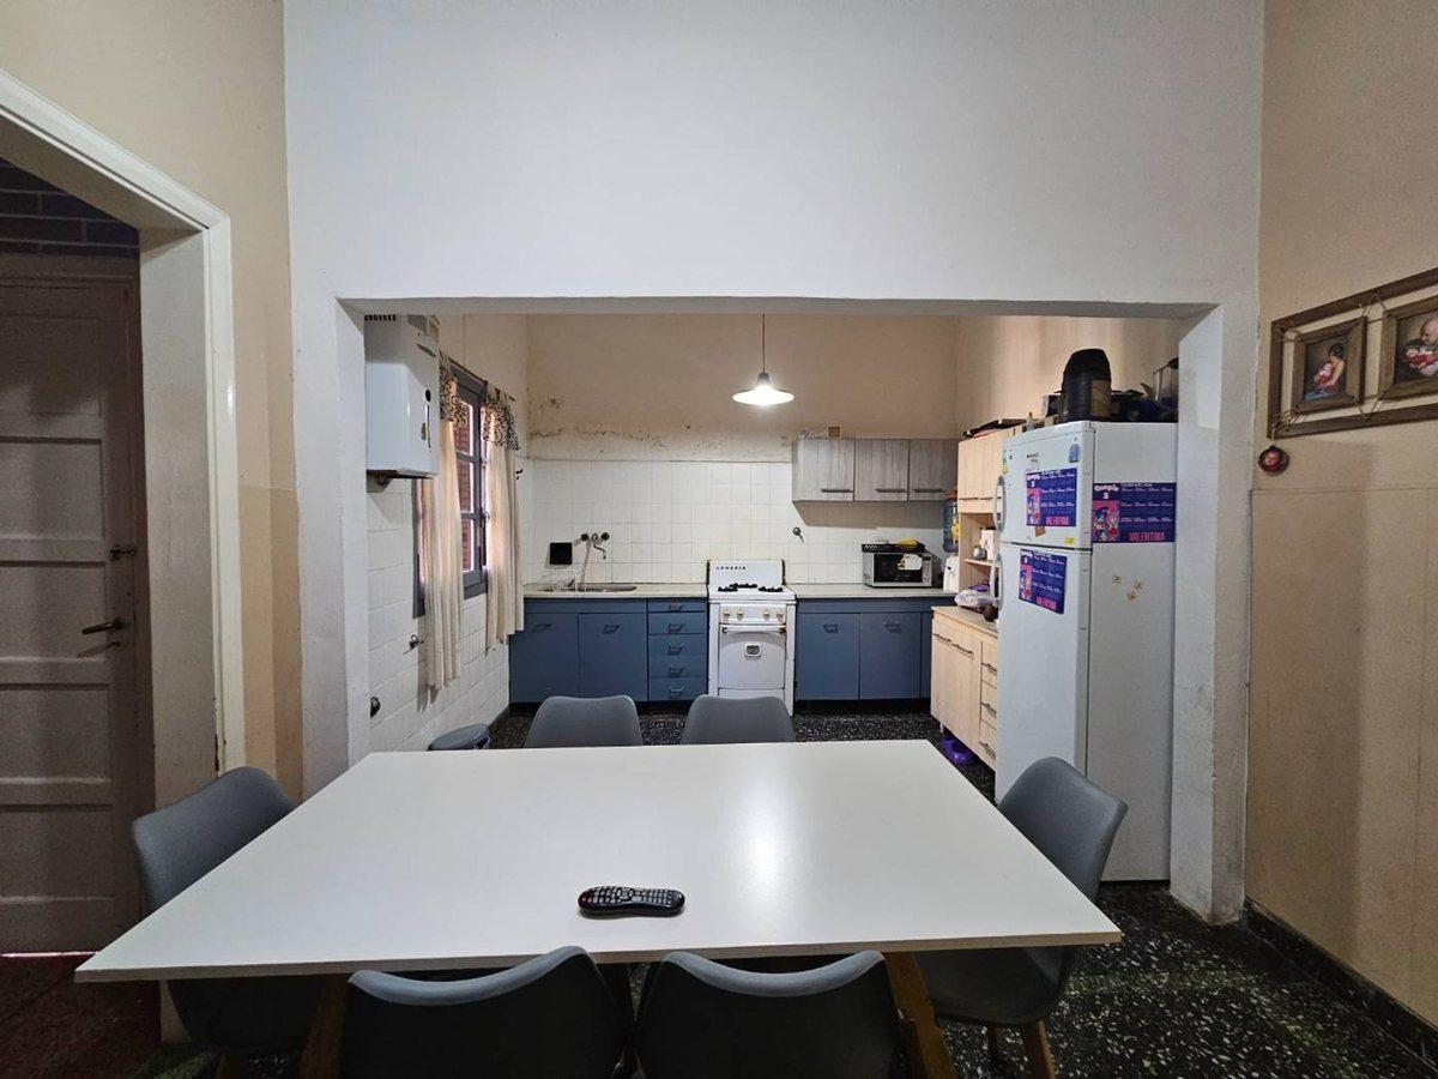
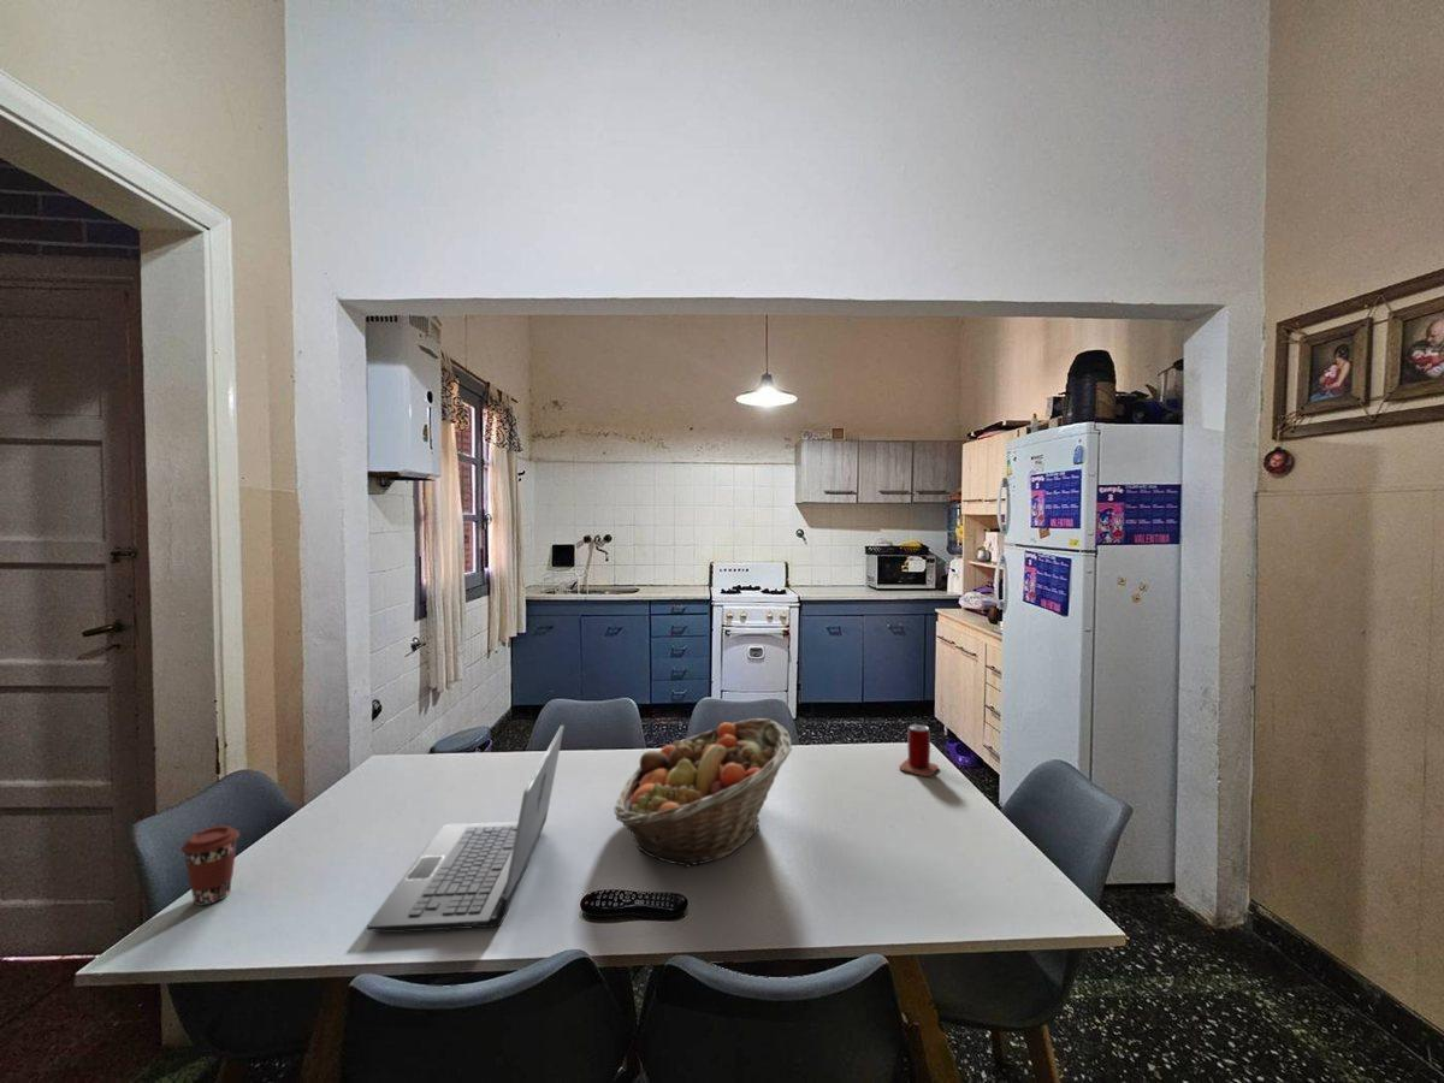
+ coffee cup [180,824,241,907]
+ fruit basket [612,717,793,869]
+ laptop [366,724,566,934]
+ beer can [898,723,940,779]
